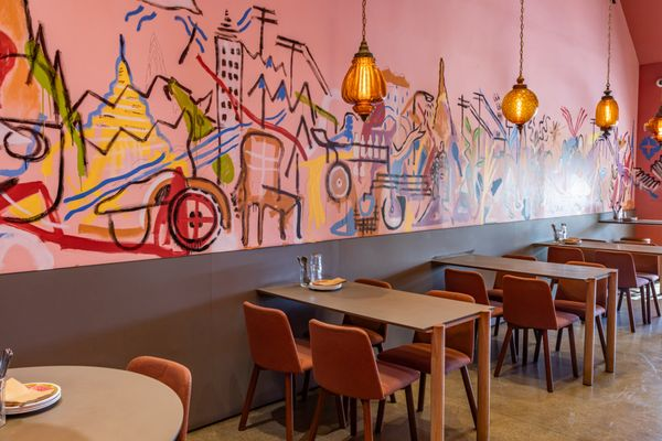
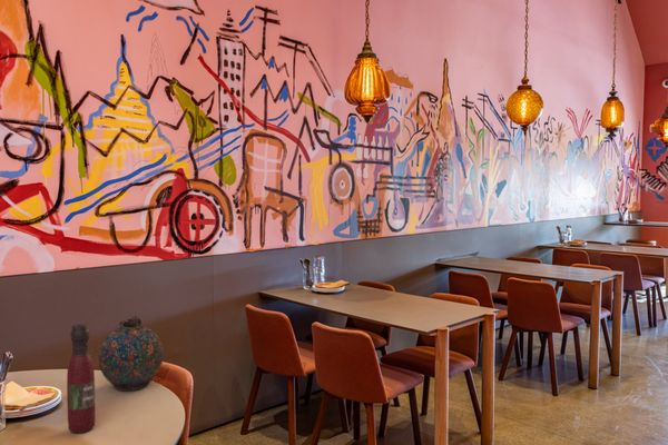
+ wine bottle [66,323,96,434]
+ snuff bottle [97,315,165,392]
